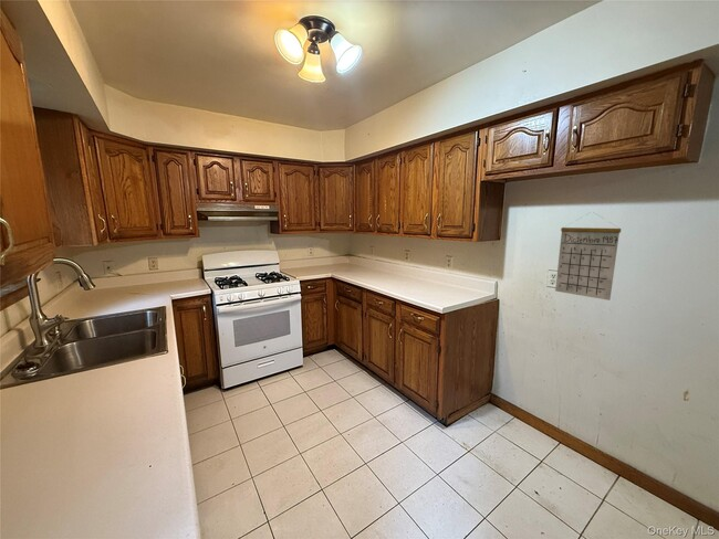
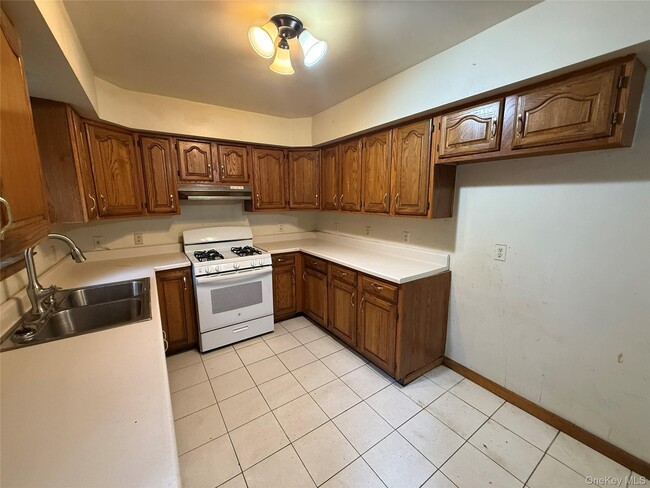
- calendar [554,212,622,302]
